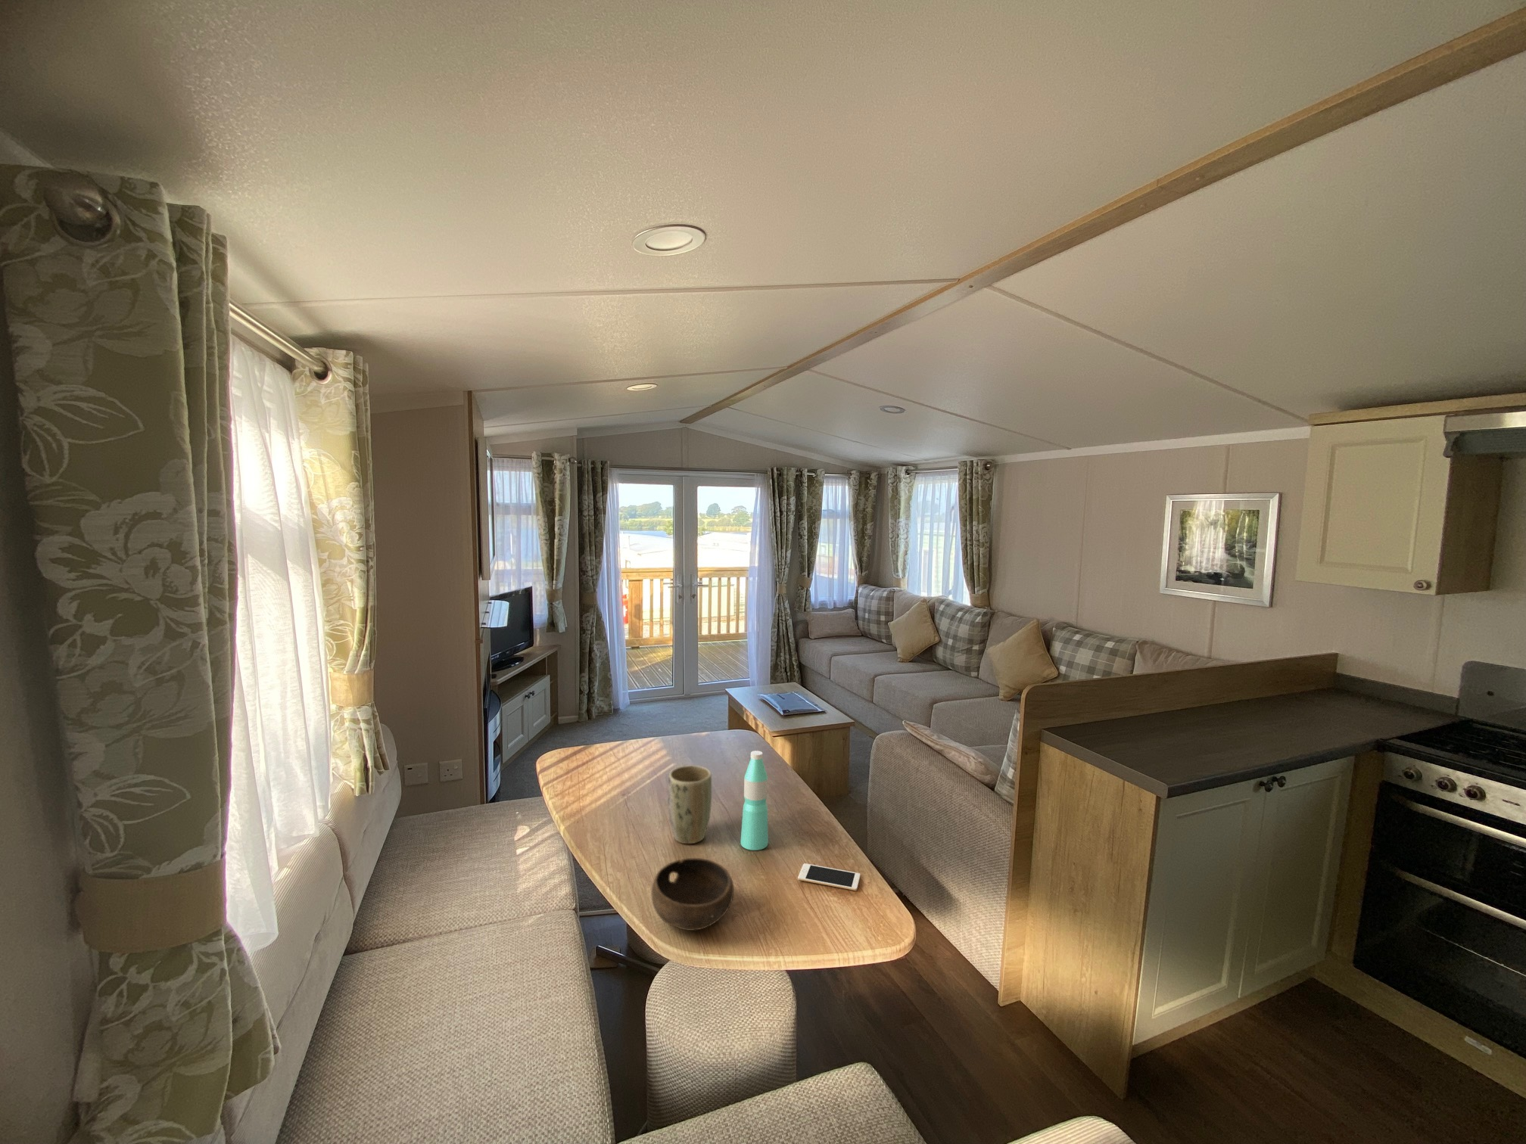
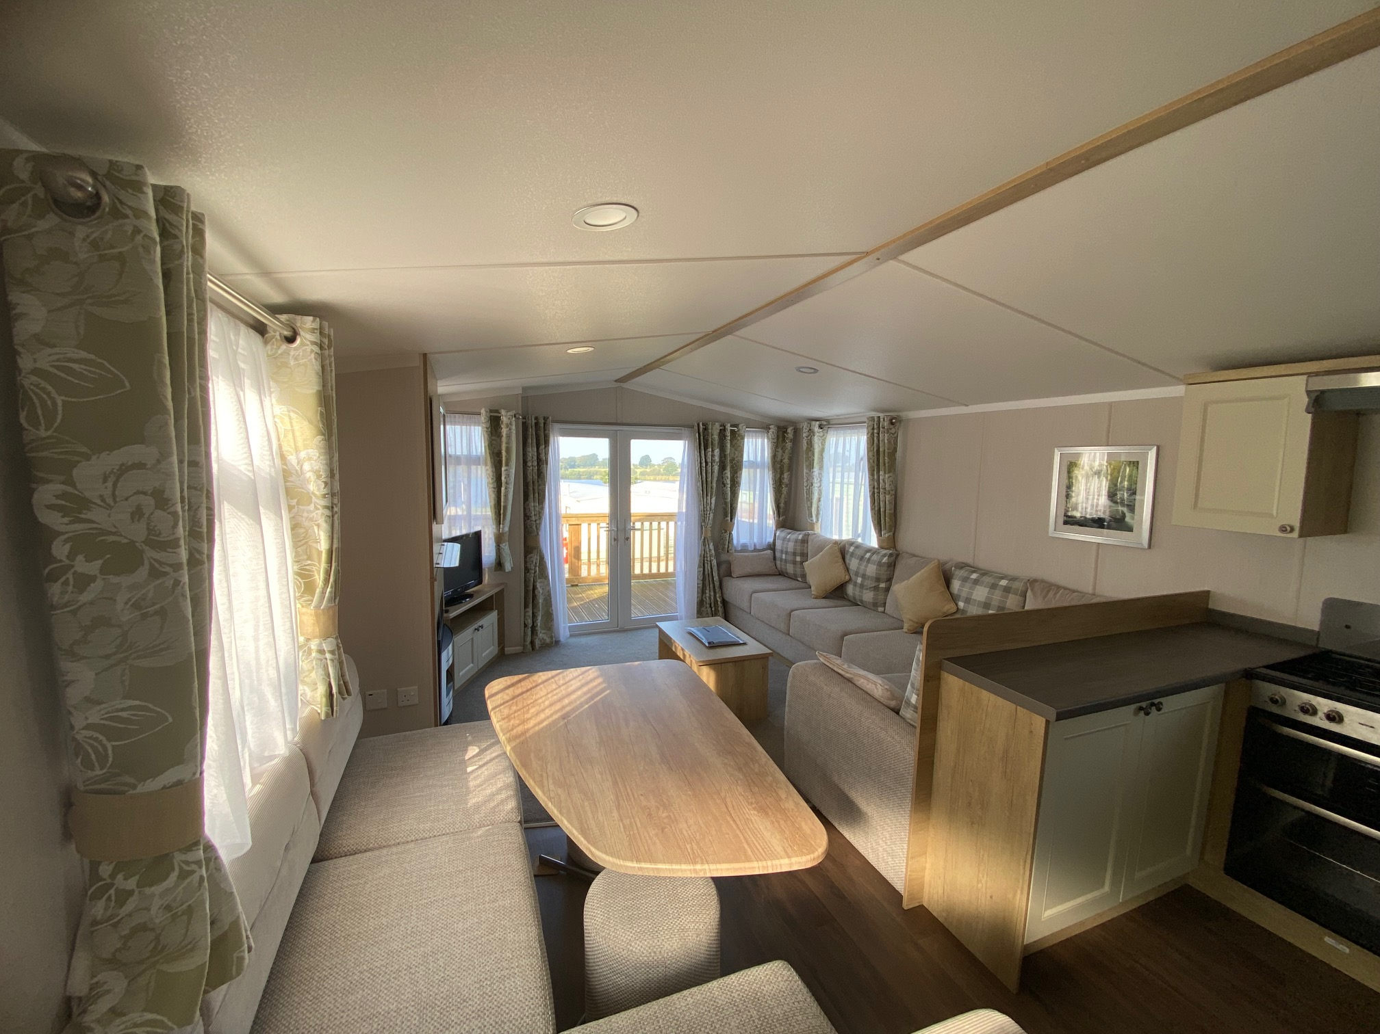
- plant pot [667,765,713,845]
- bowl [651,857,734,931]
- cell phone [797,863,860,892]
- water bottle [739,750,769,851]
